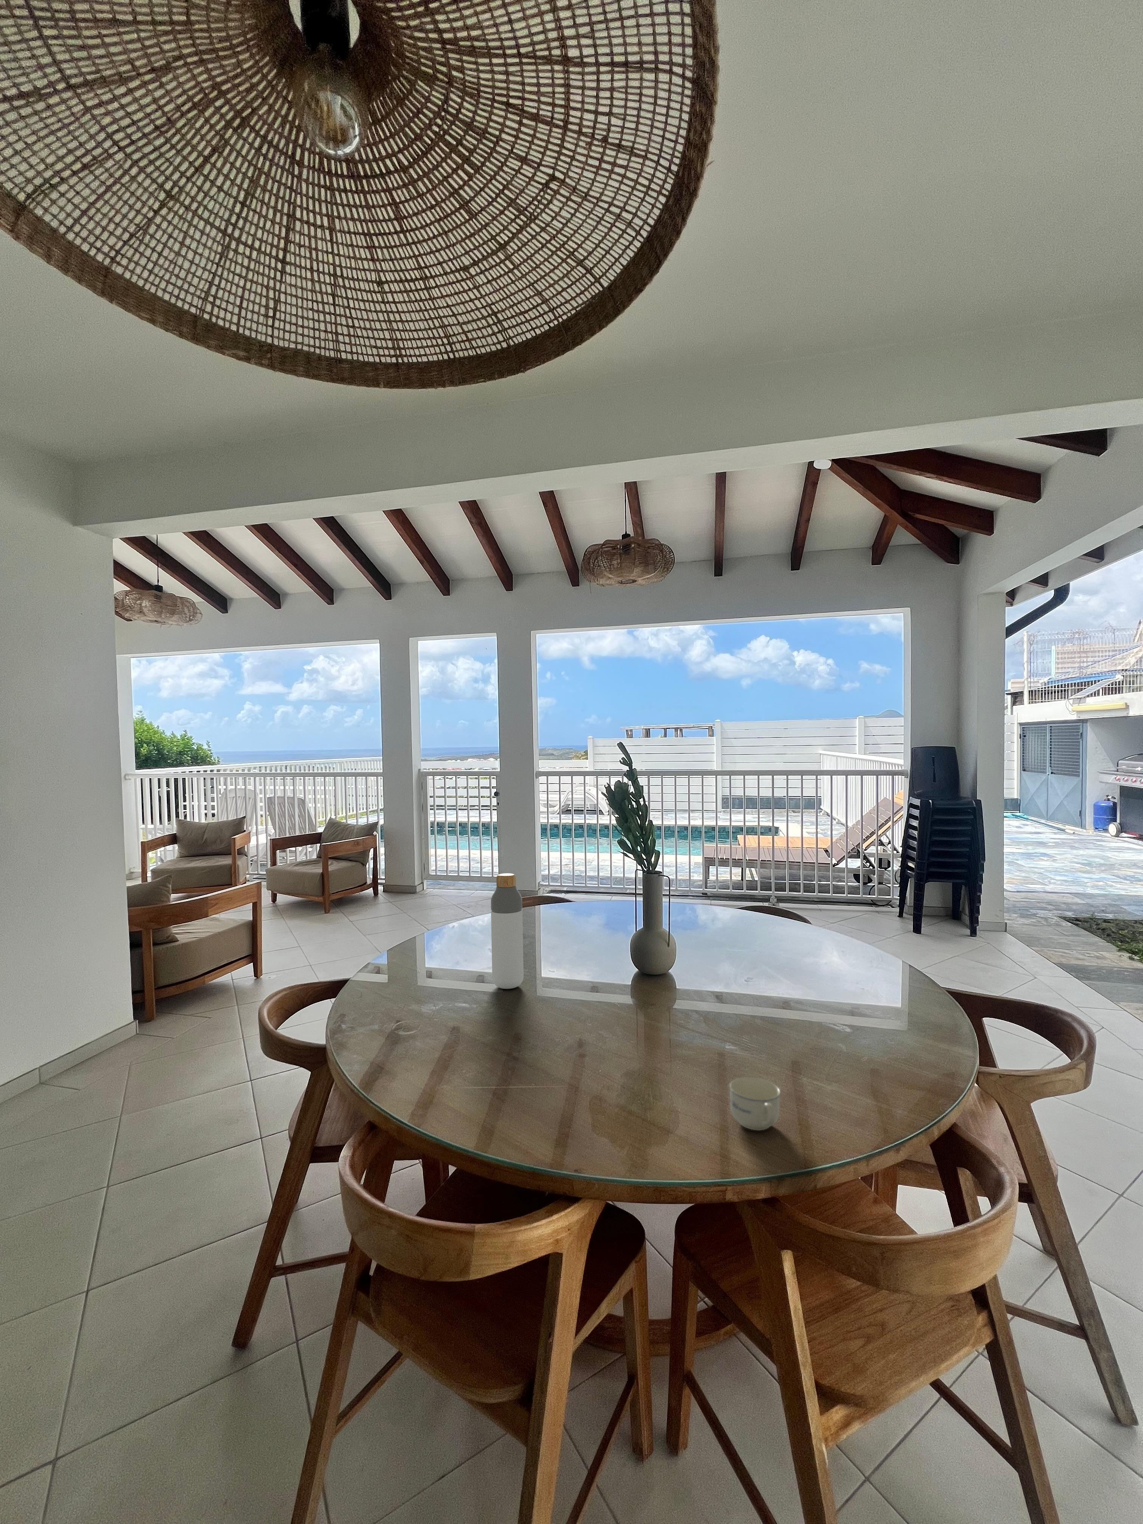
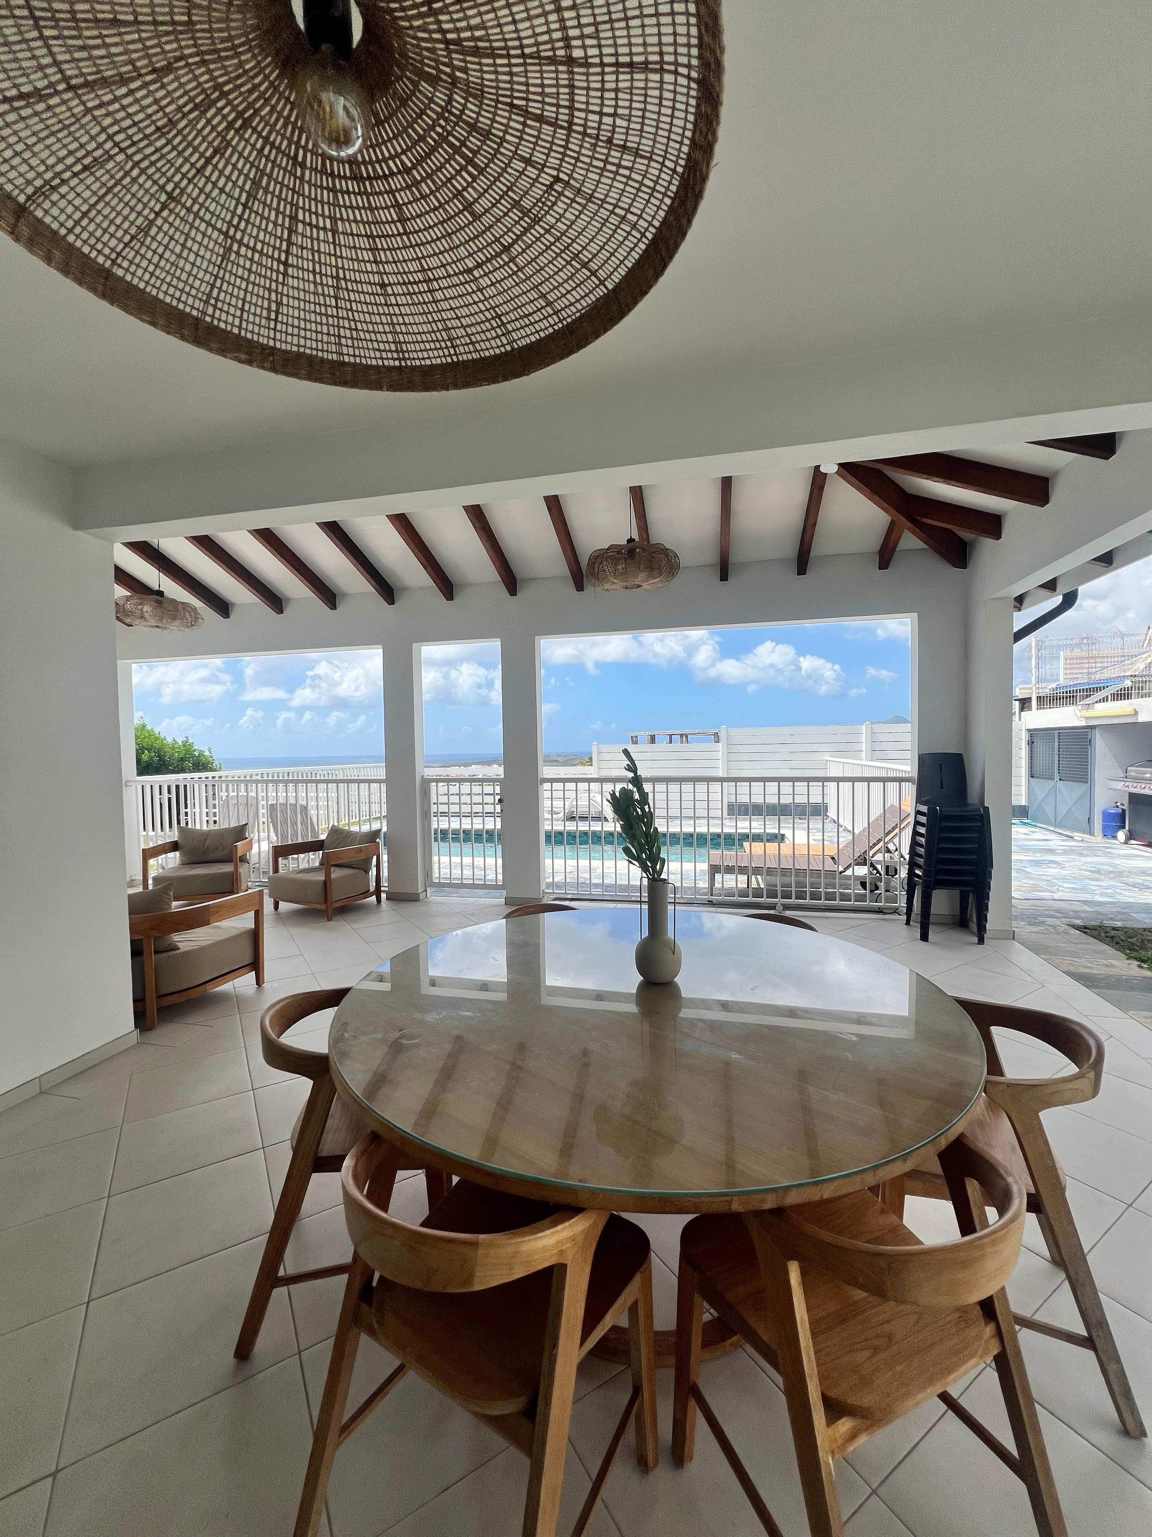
- cup [729,1078,780,1130]
- bottle [491,872,523,989]
